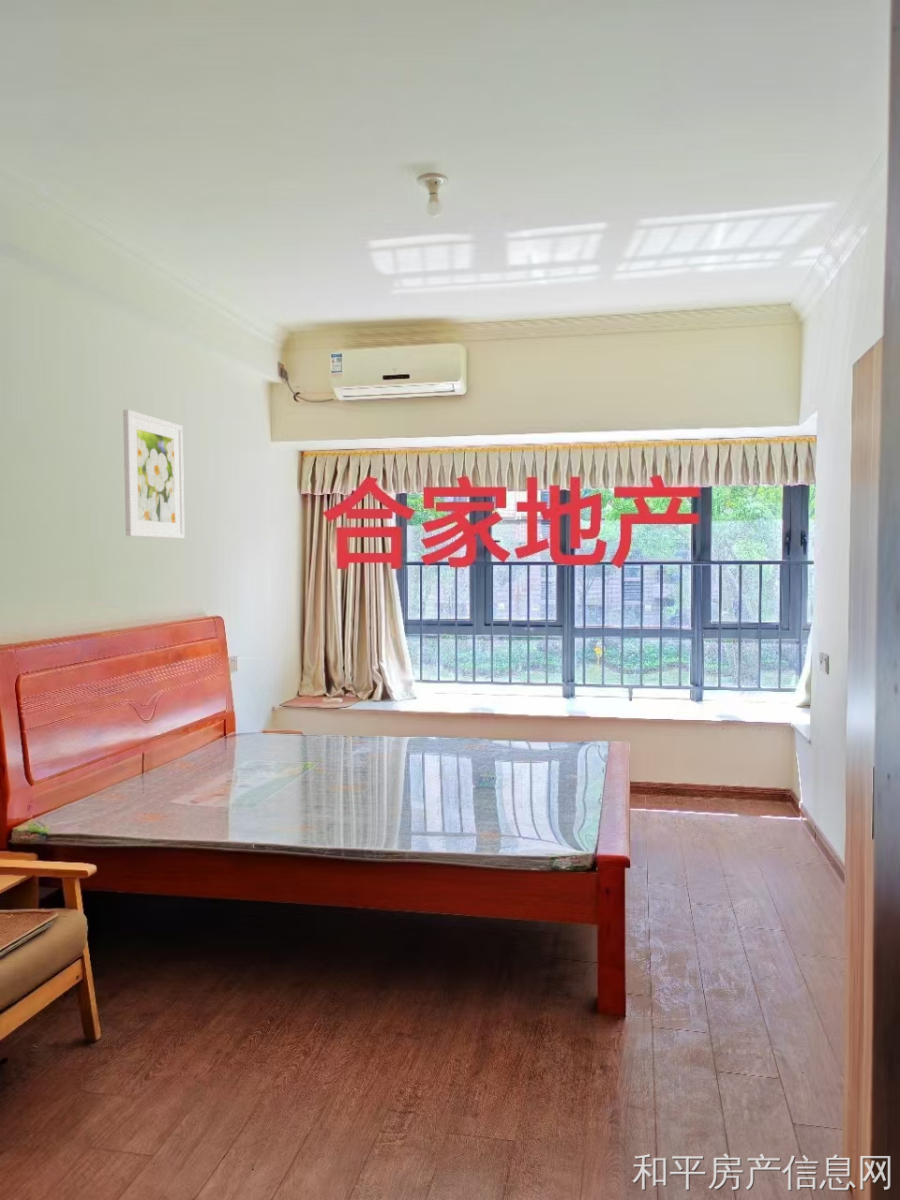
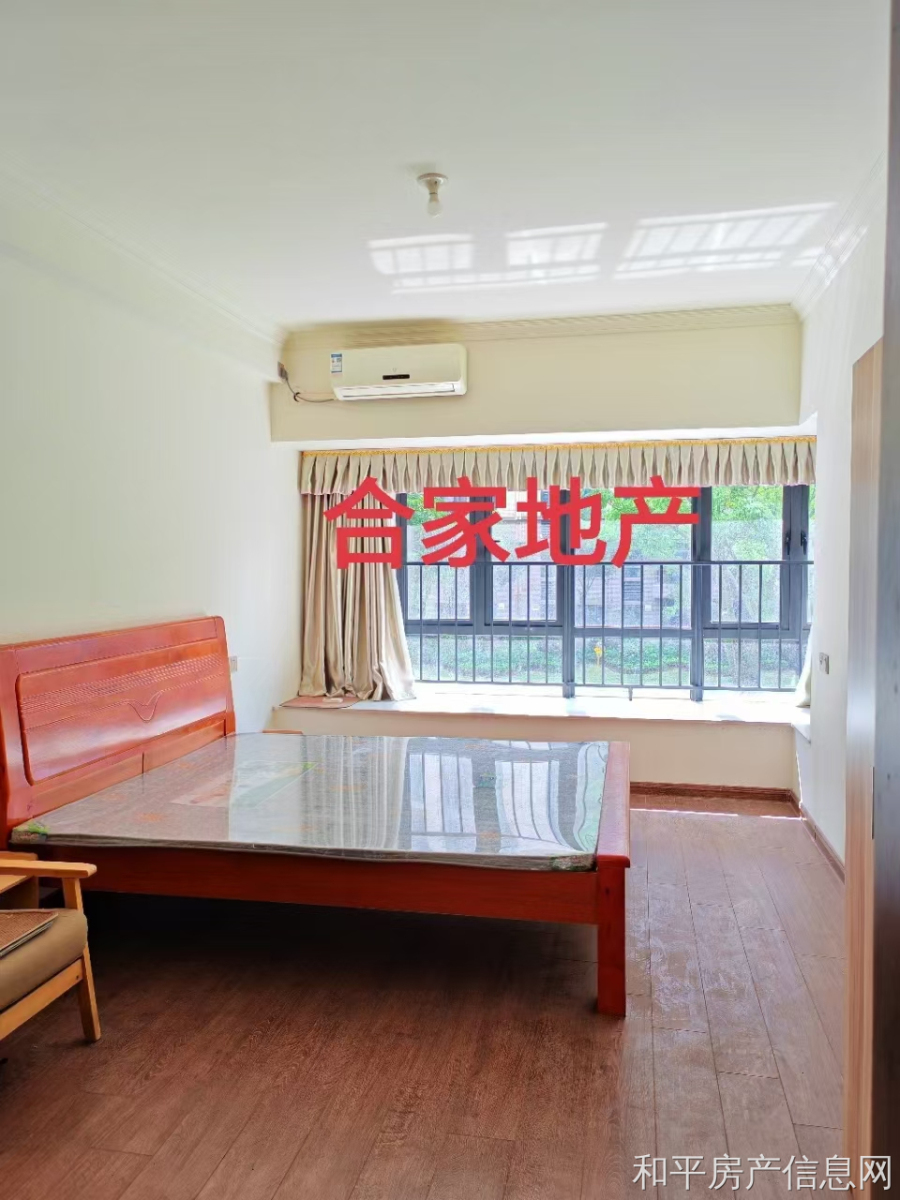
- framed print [122,409,186,540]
